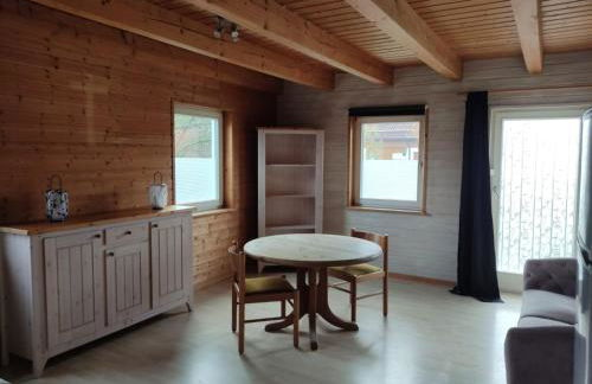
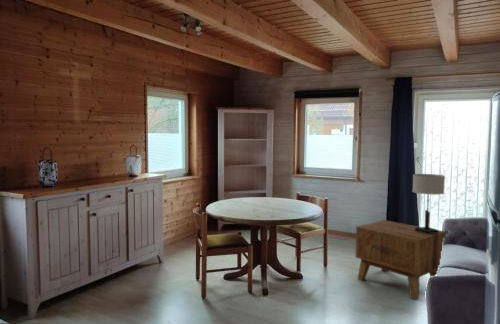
+ side table [355,219,447,301]
+ table lamp [411,173,446,234]
